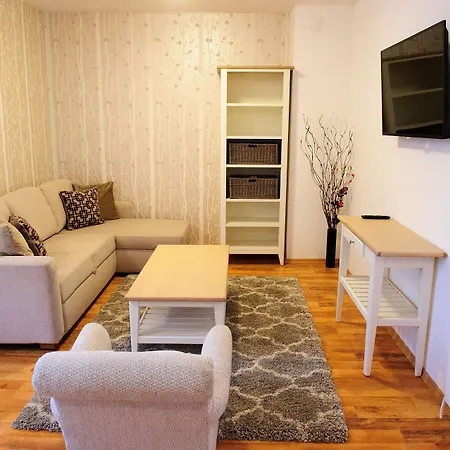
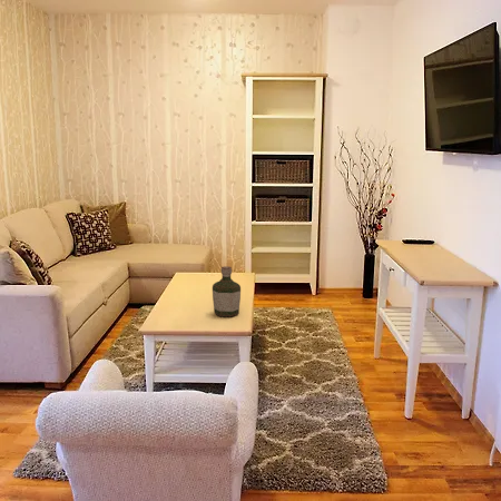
+ bottle [212,265,242,317]
